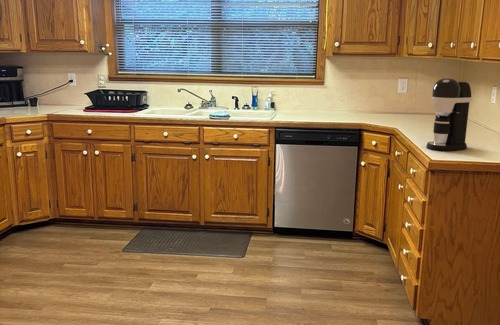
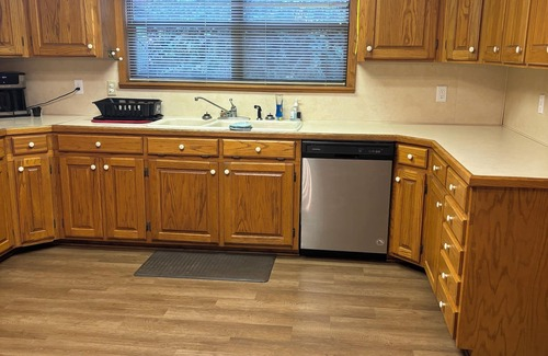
- coffee maker [425,77,473,152]
